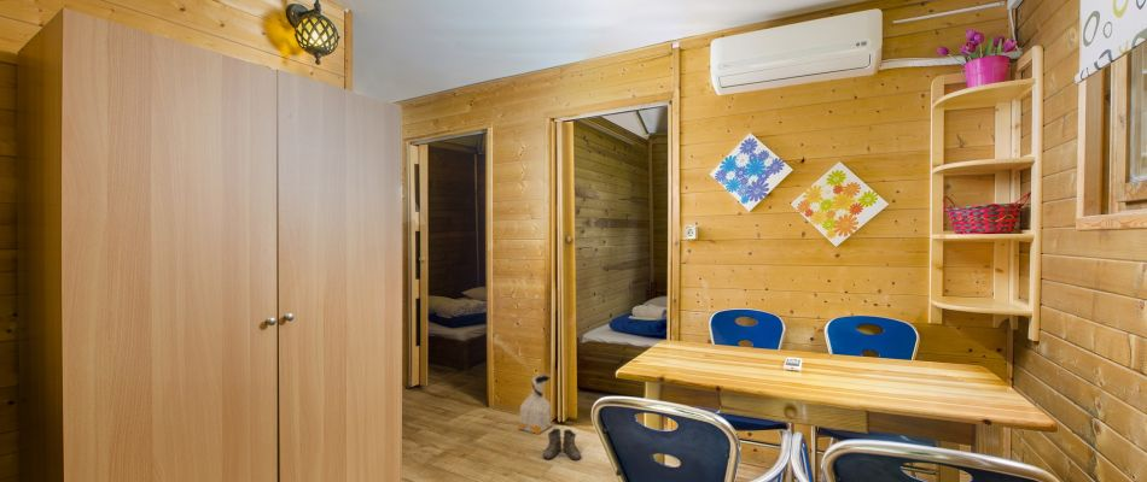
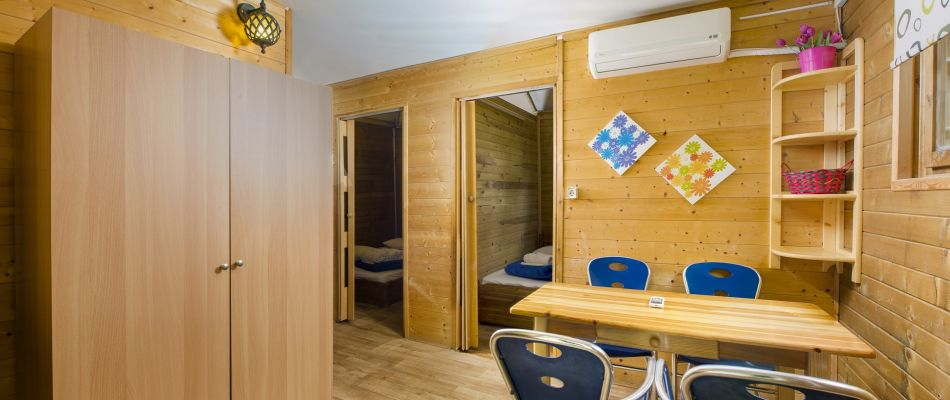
- boots [542,428,582,462]
- bag [517,372,553,435]
